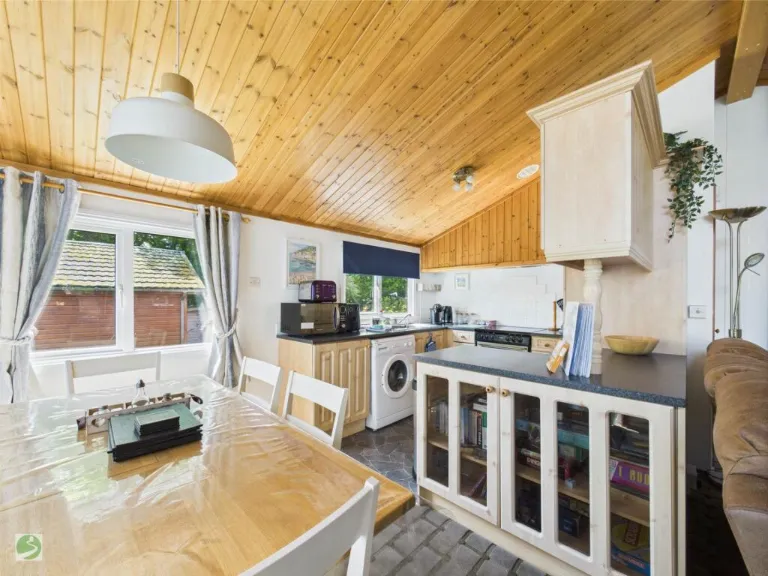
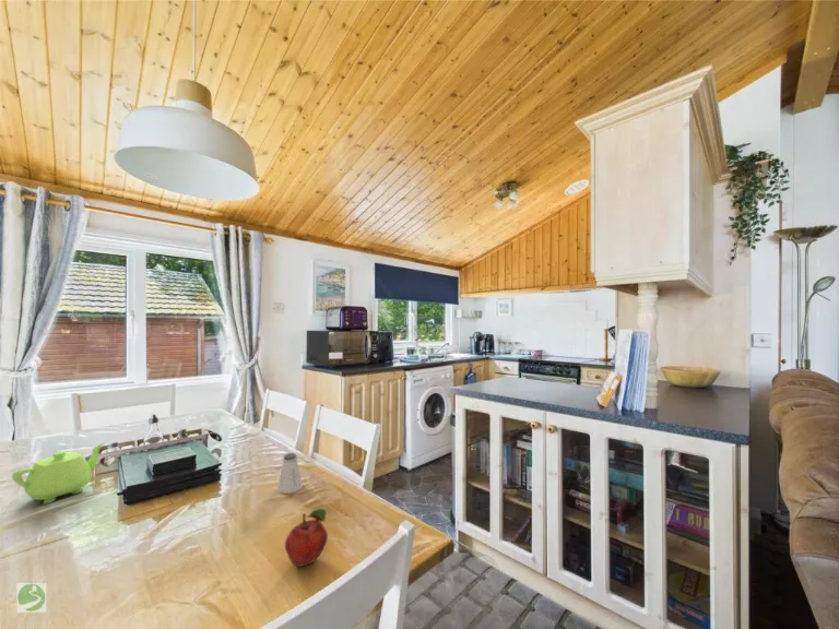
+ teapot [11,441,107,505]
+ fruit [284,508,329,568]
+ saltshaker [276,452,304,495]
